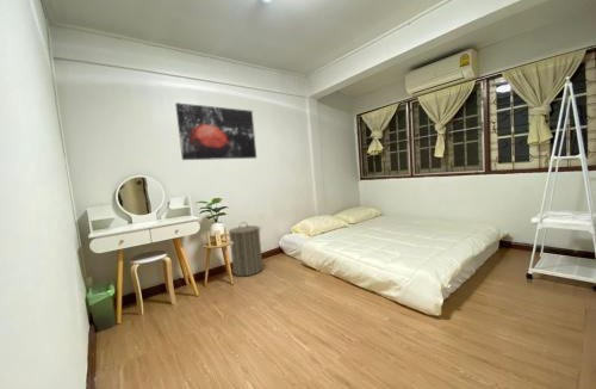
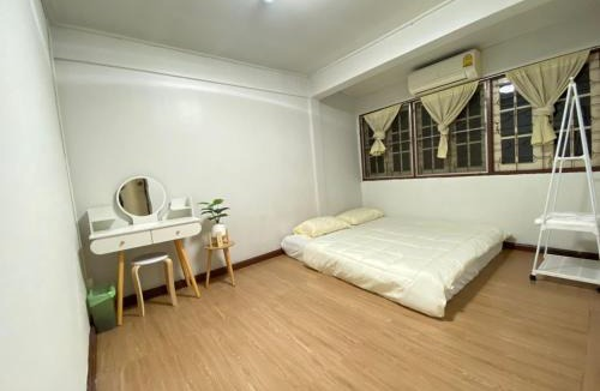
- wall art [174,101,257,161]
- laundry hamper [225,221,263,277]
